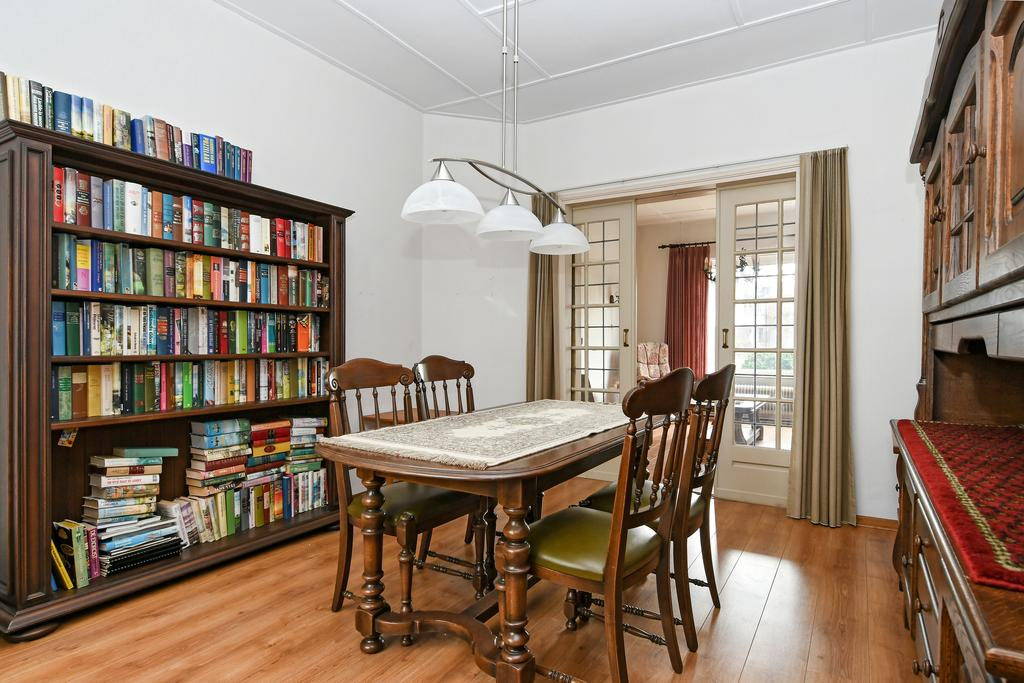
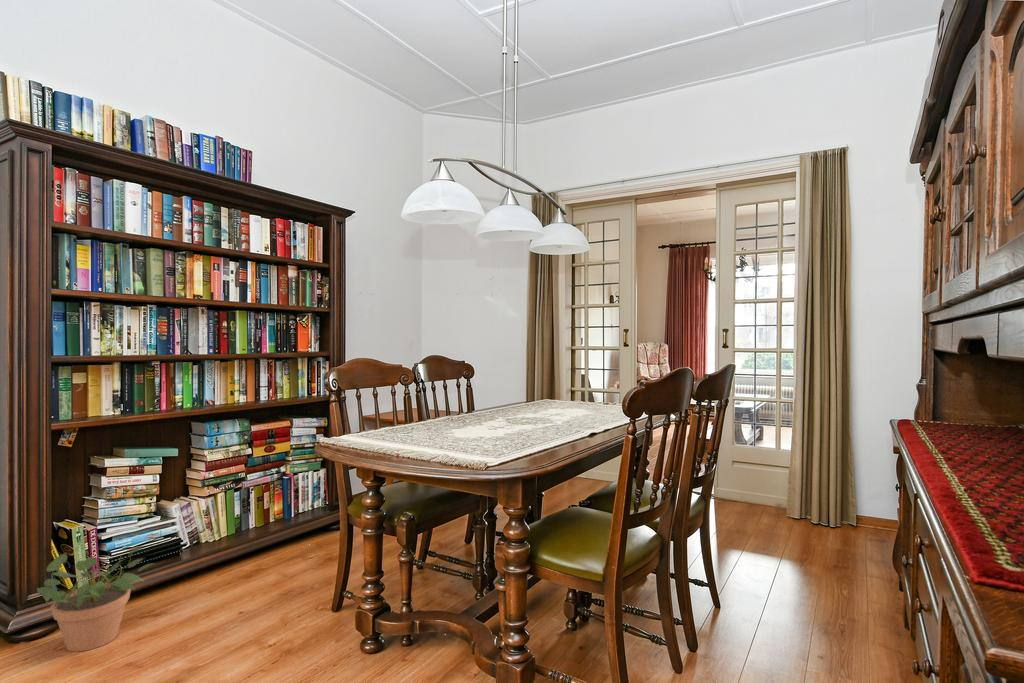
+ potted plant [36,540,157,653]
